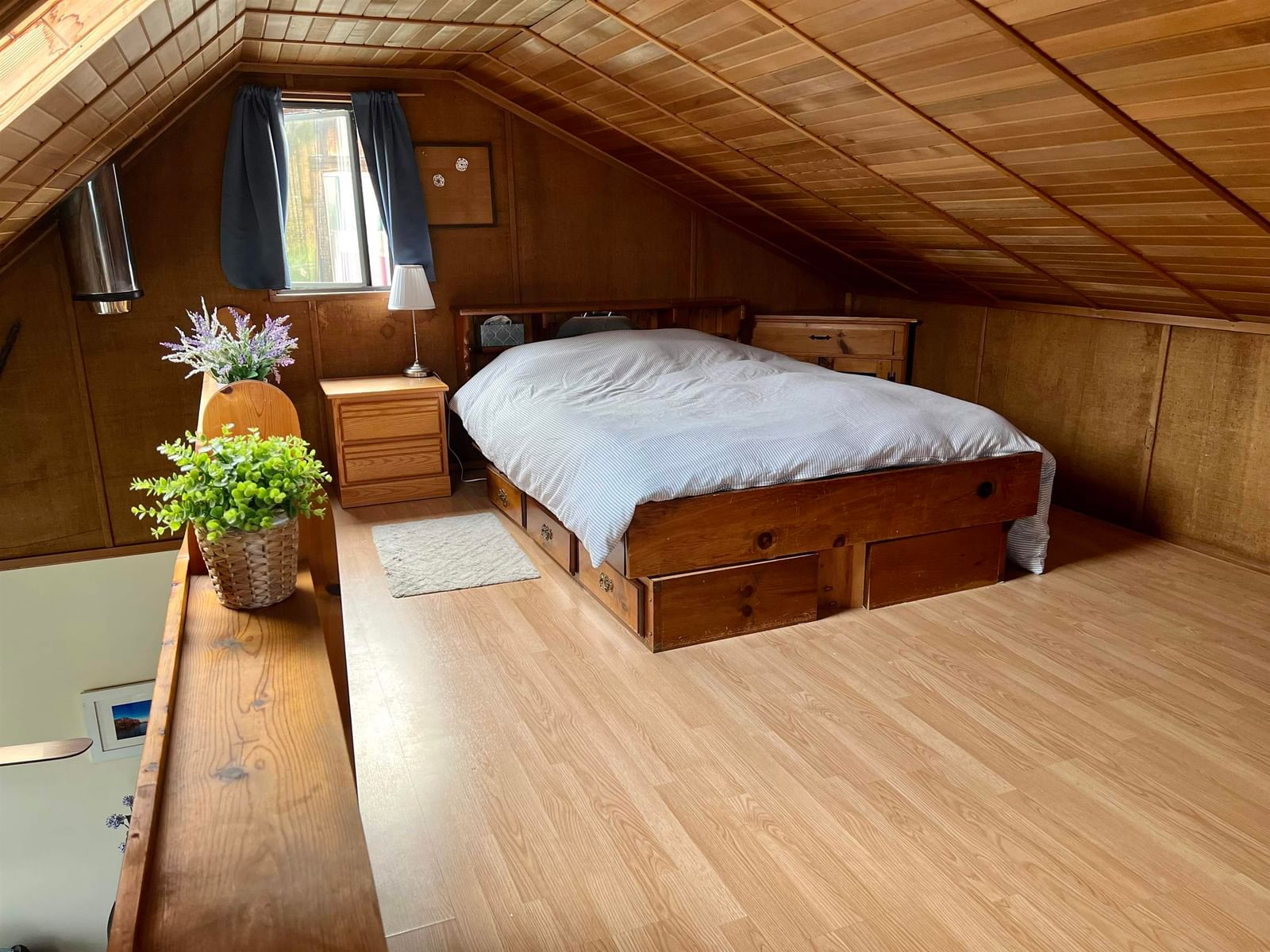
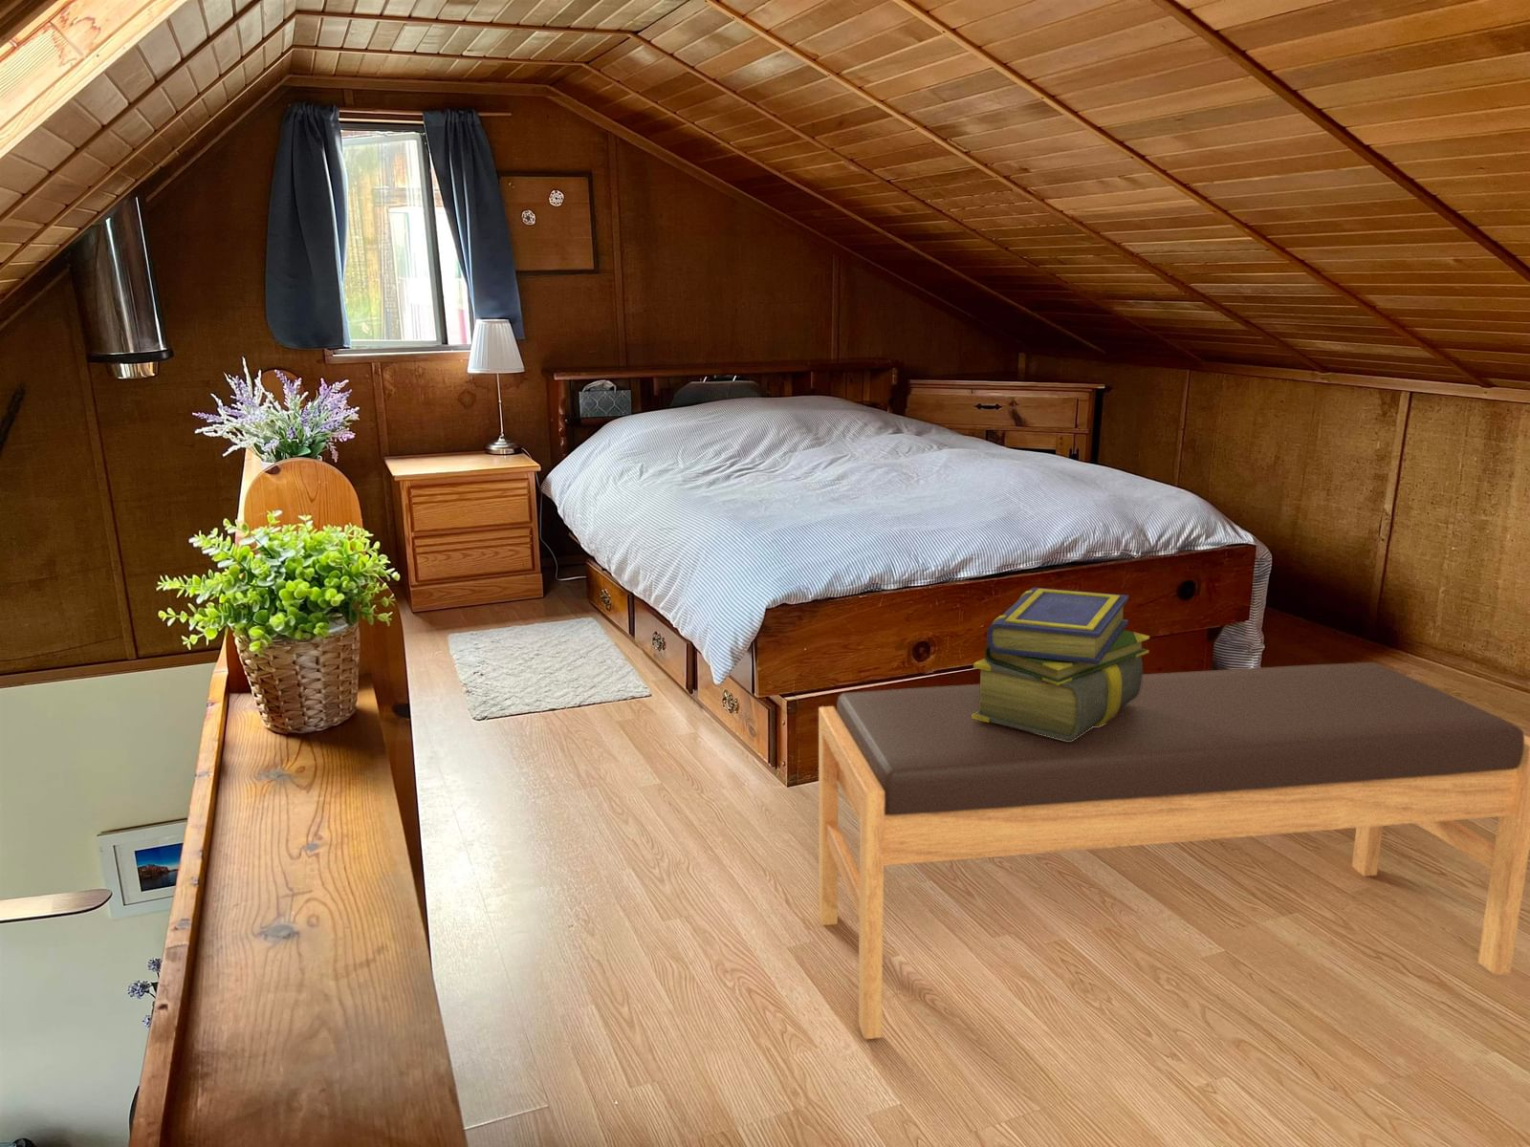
+ stack of books [971,587,1151,741]
+ bench [818,661,1530,1040]
